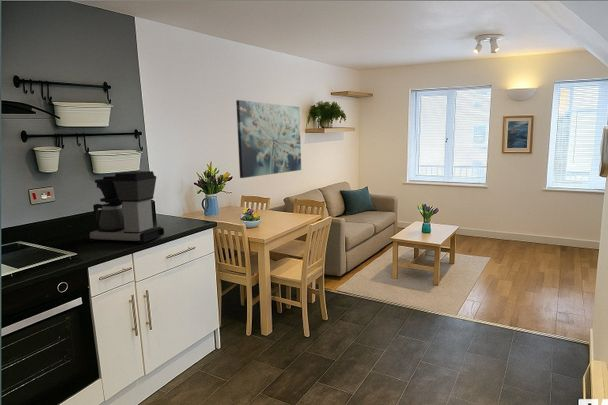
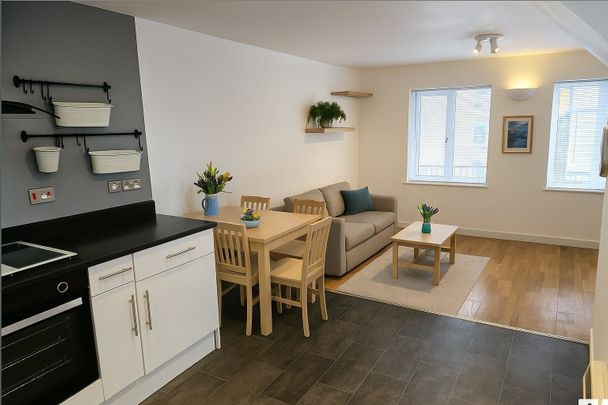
- coffee maker [85,170,165,245]
- wall art [235,99,302,179]
